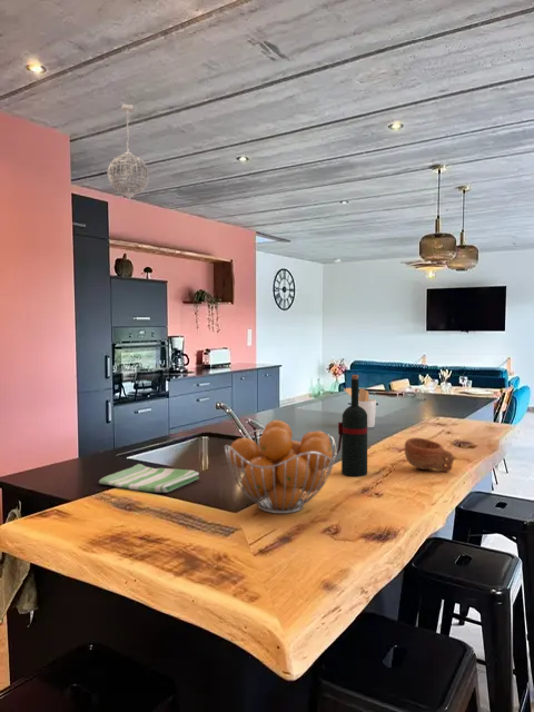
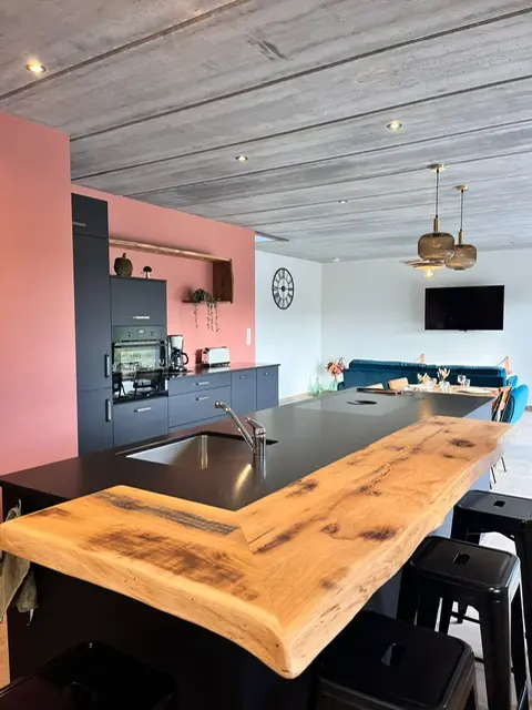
- utensil holder [343,387,377,428]
- pendant light [106,102,150,202]
- dish towel [98,463,200,494]
- fruit basket [224,419,338,515]
- wine bottle [336,374,368,477]
- cup [404,436,455,473]
